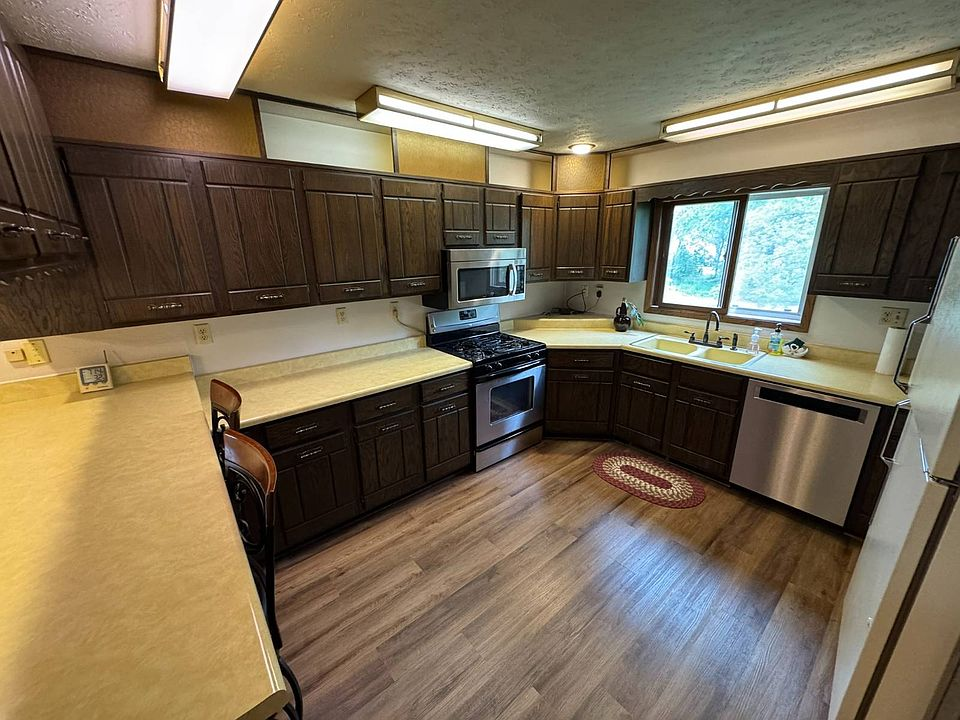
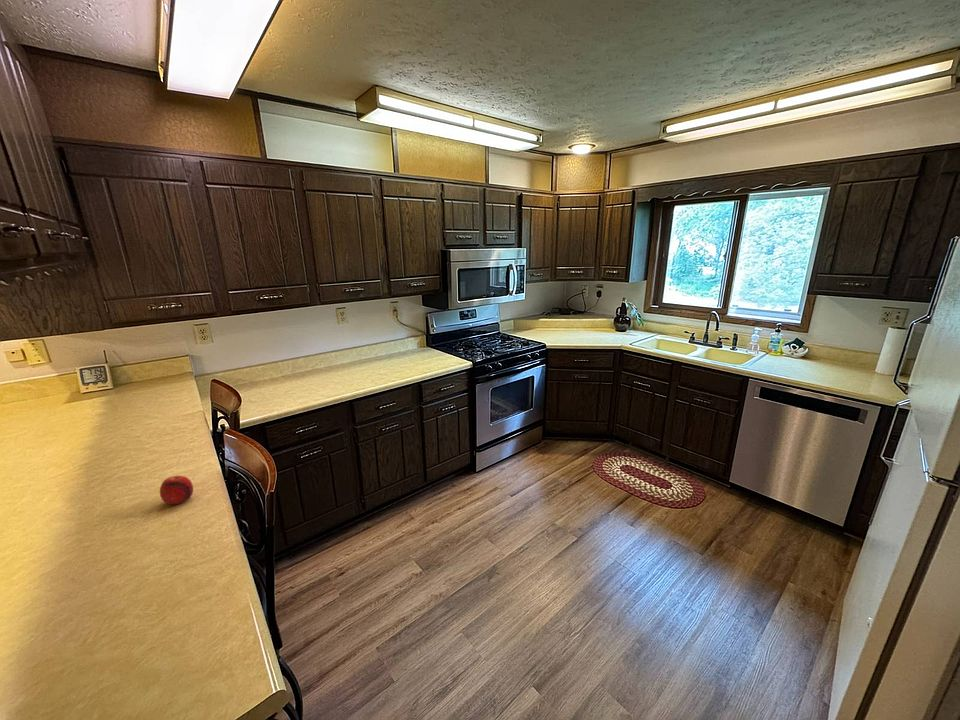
+ fruit [159,475,194,506]
